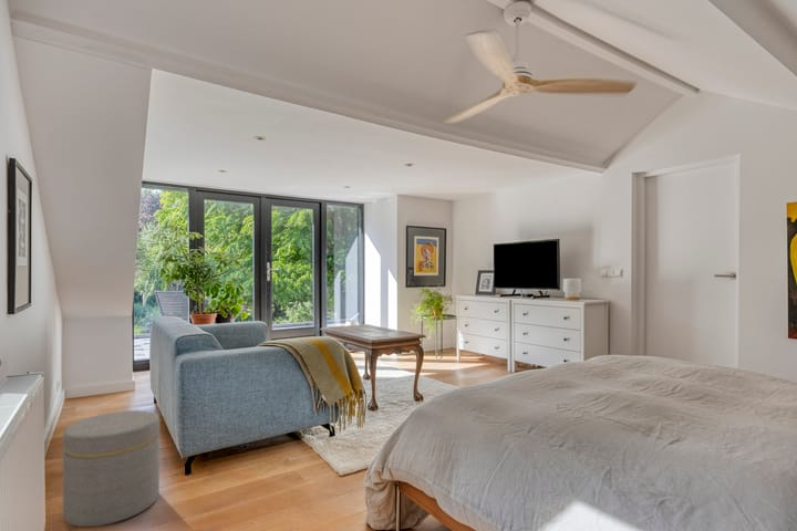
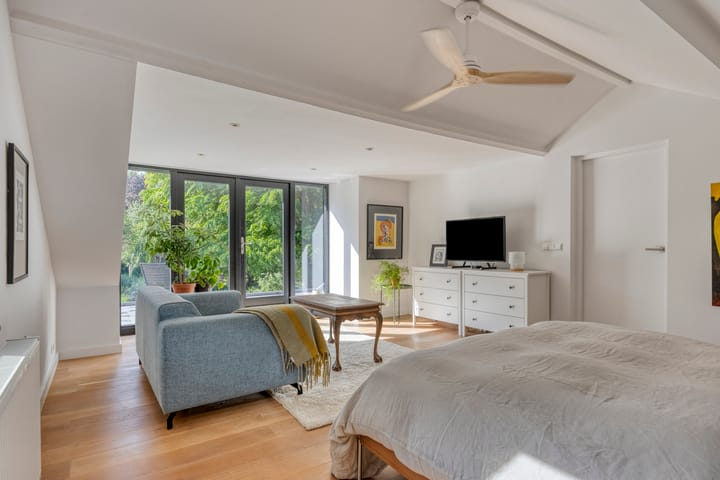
- ottoman [61,409,161,528]
